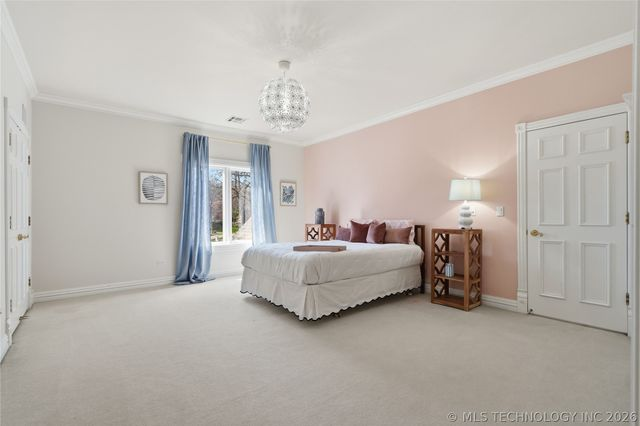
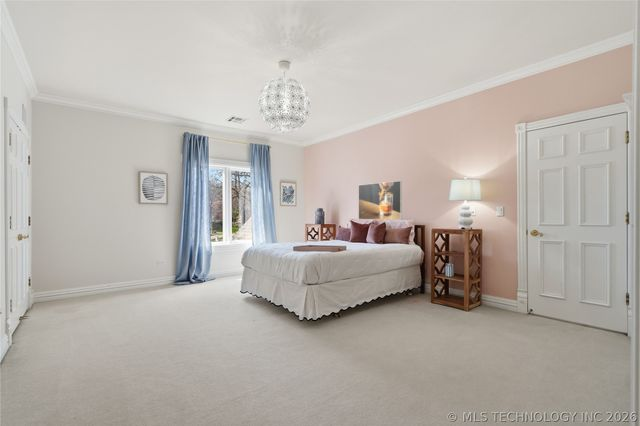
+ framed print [357,180,403,221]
